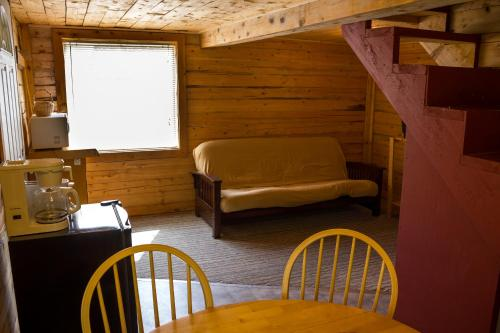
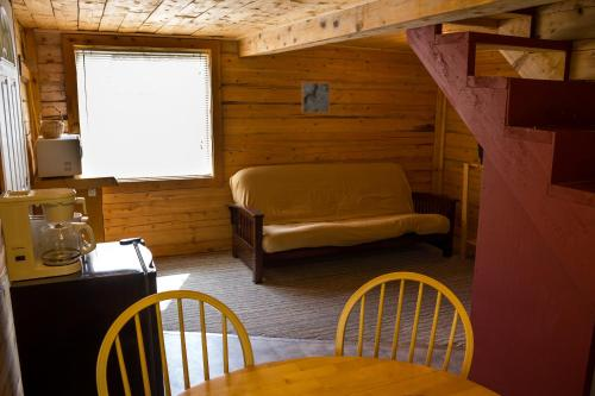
+ wall art [301,81,331,114]
